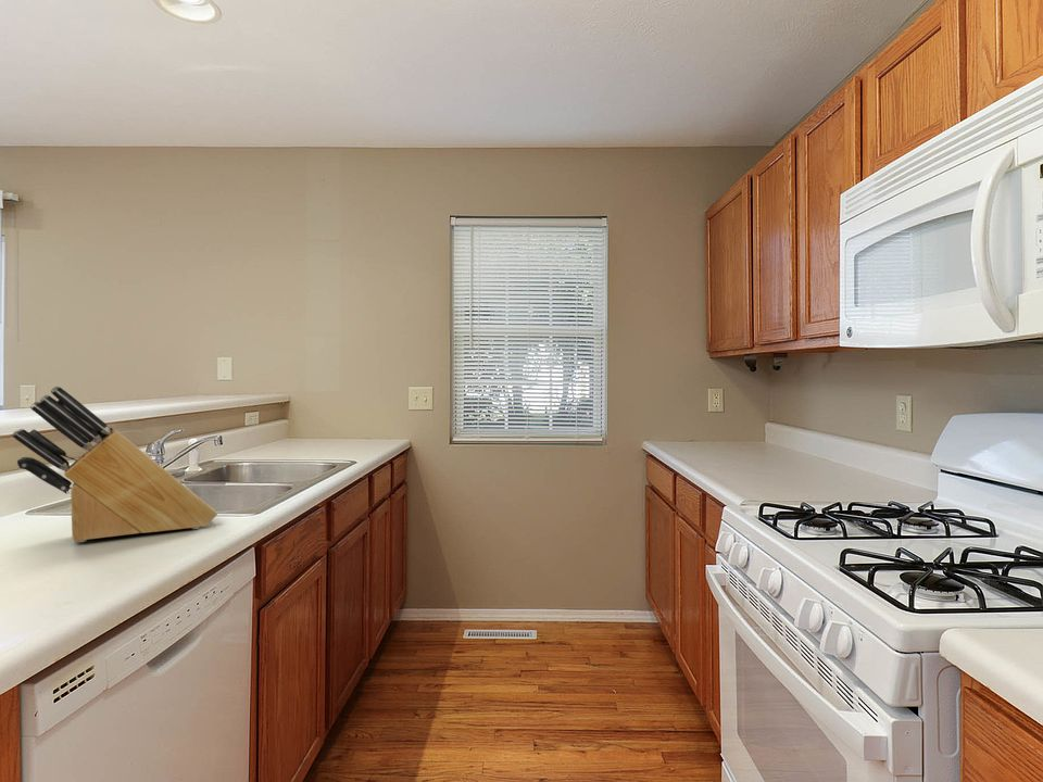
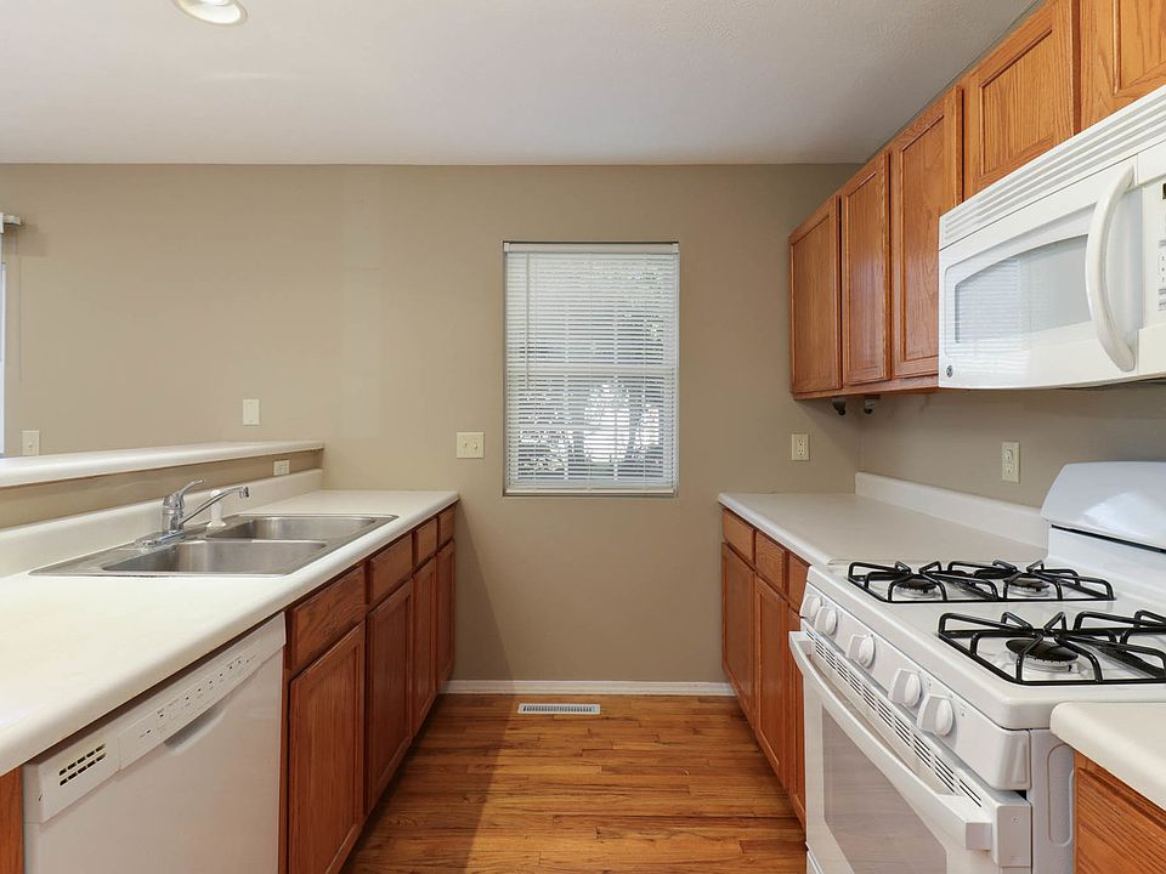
- knife block [11,386,218,543]
